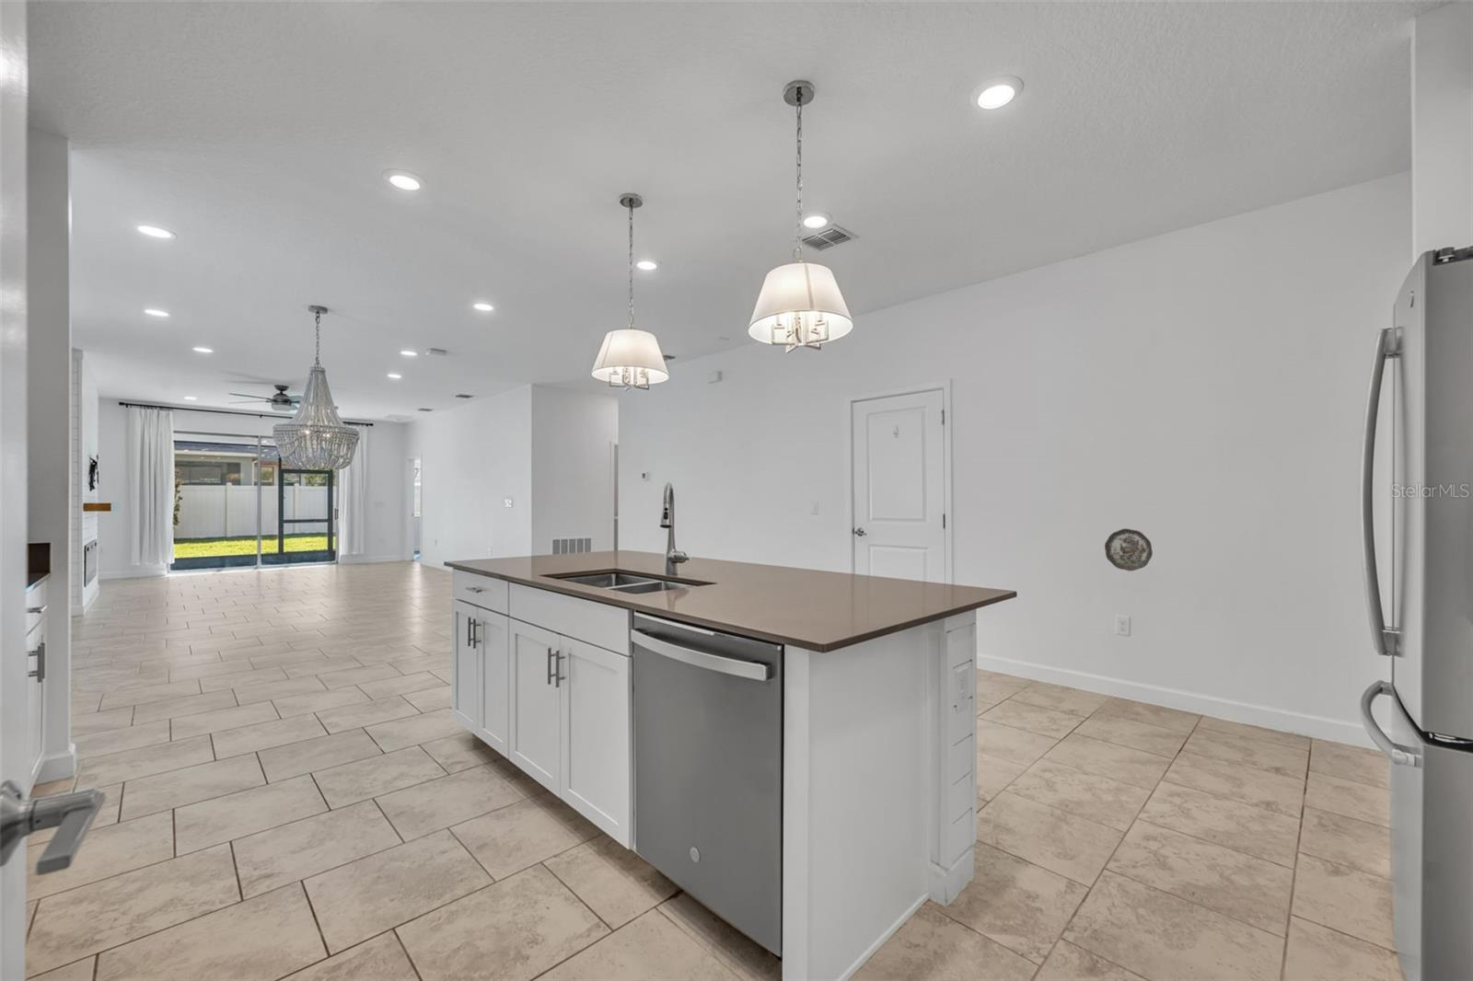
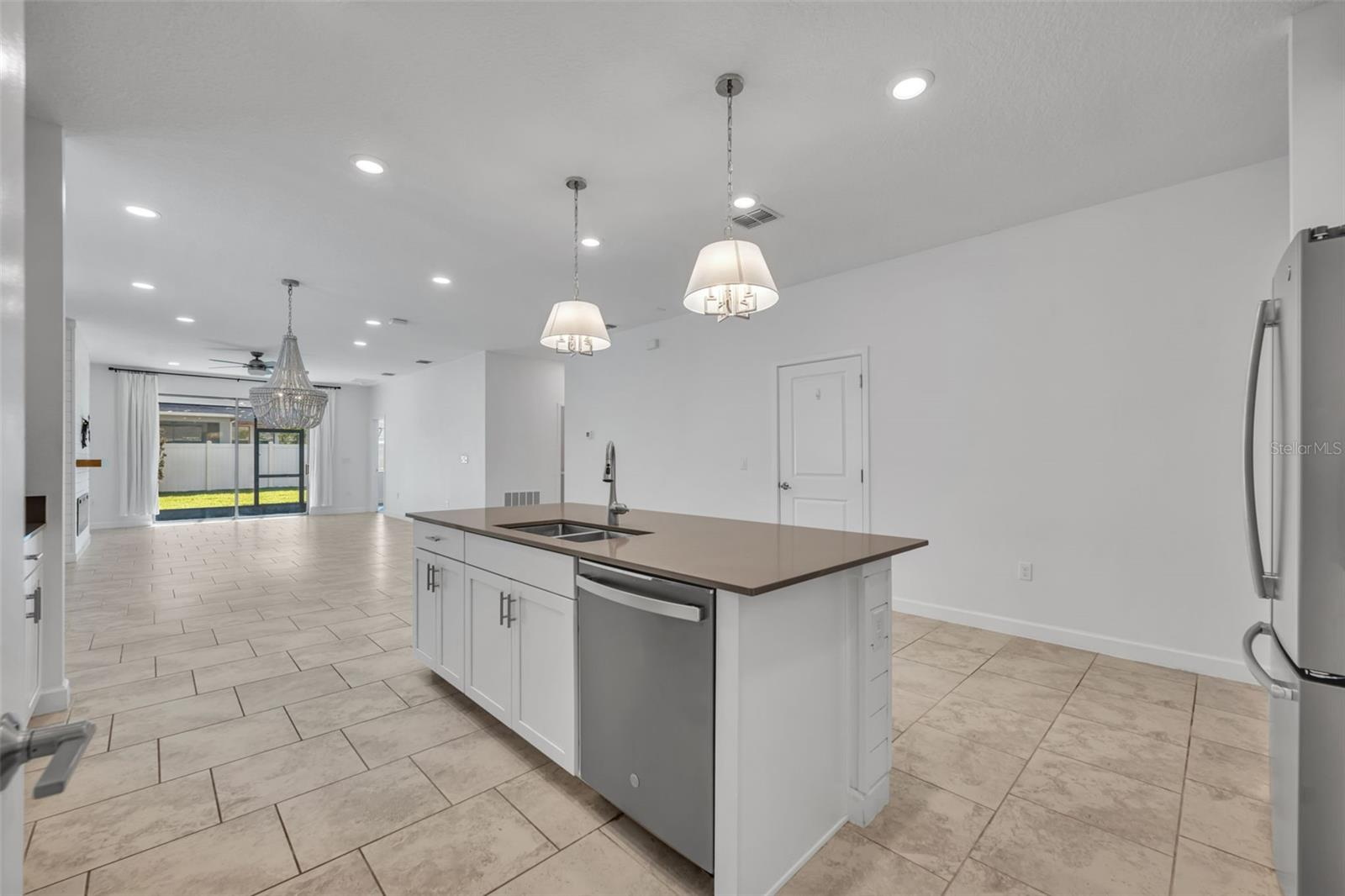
- decorative plate [1104,528,1153,572]
